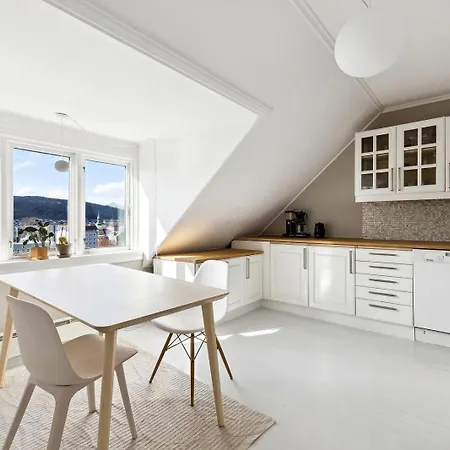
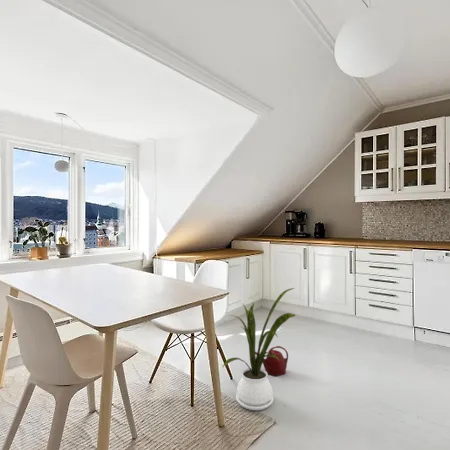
+ watering can [255,345,289,377]
+ house plant [221,287,296,411]
